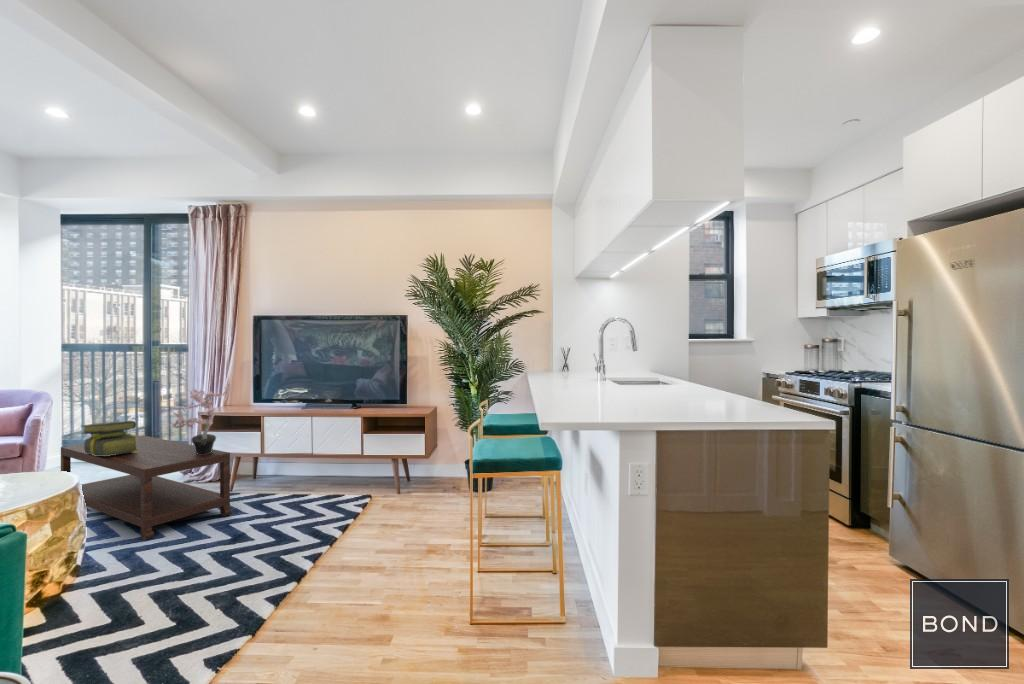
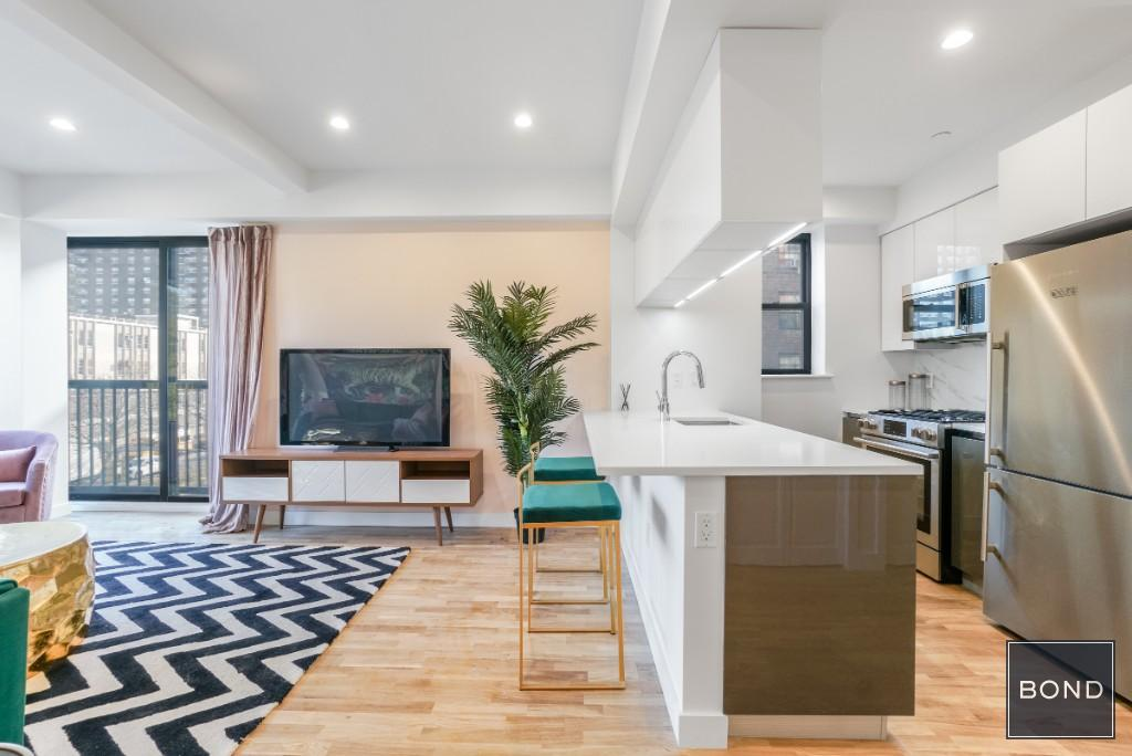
- stack of books [80,420,139,456]
- potted plant [169,385,230,455]
- coffee table [60,434,233,541]
